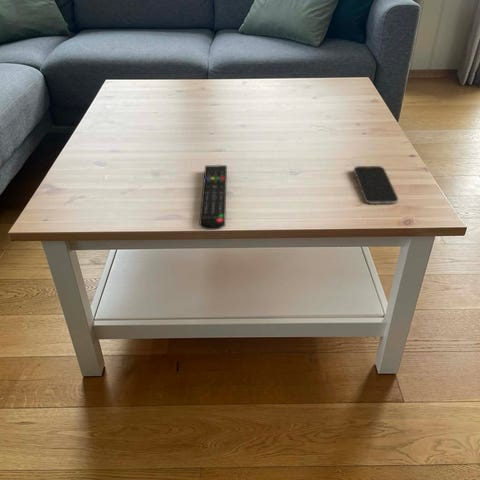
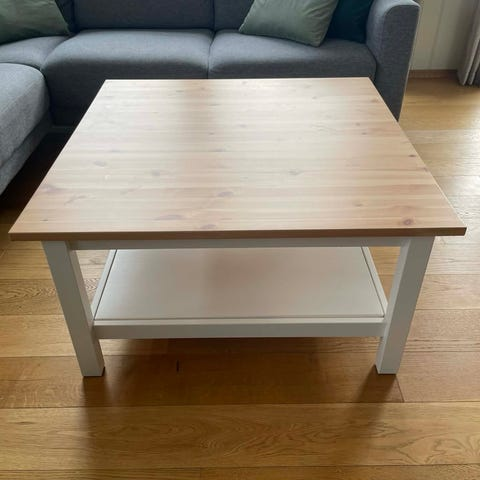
- remote control [198,164,228,231]
- smartphone [353,165,399,205]
